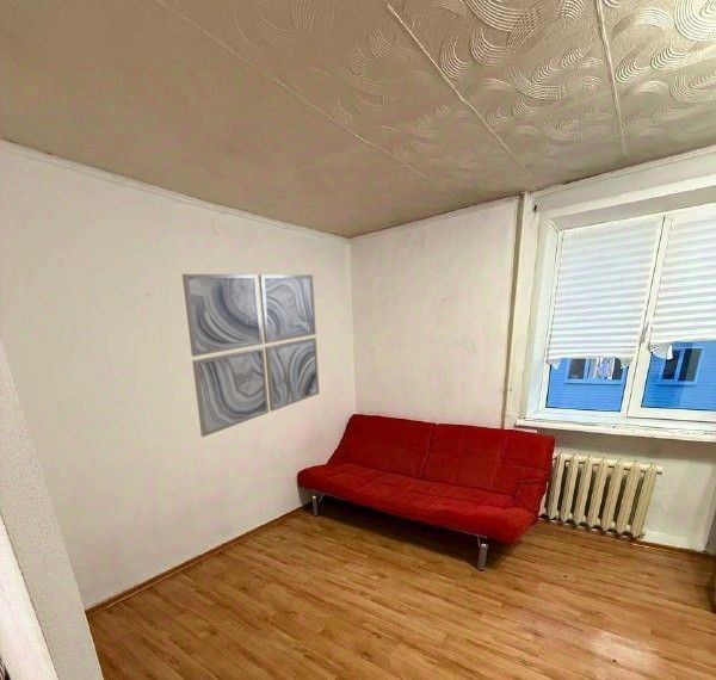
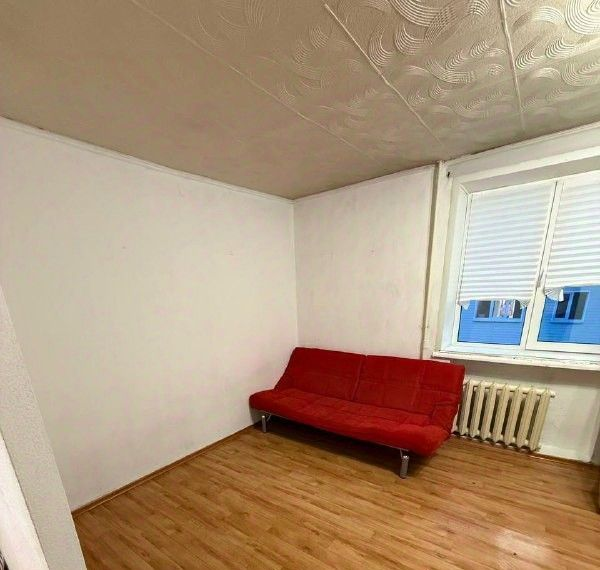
- wall art [181,273,321,438]
